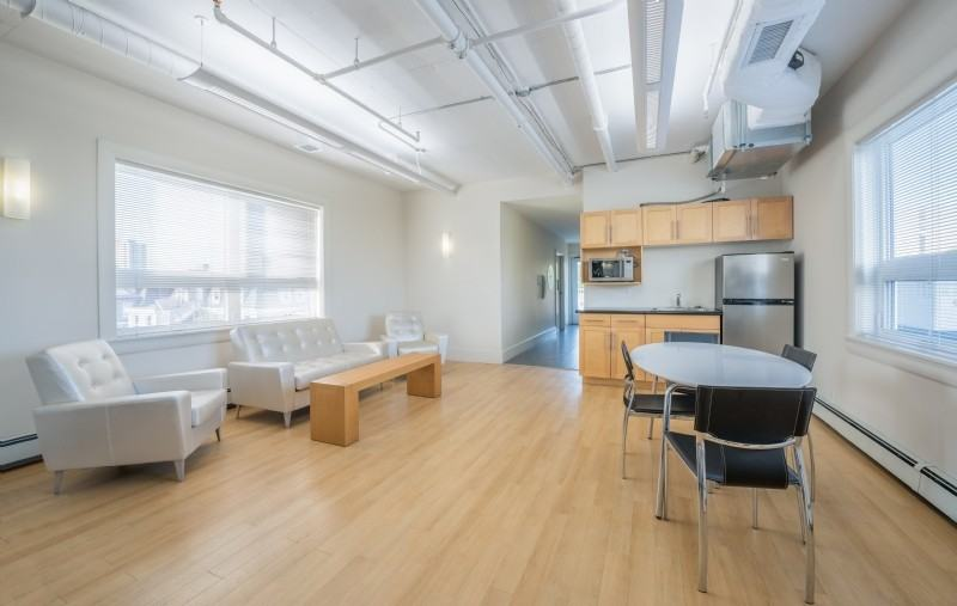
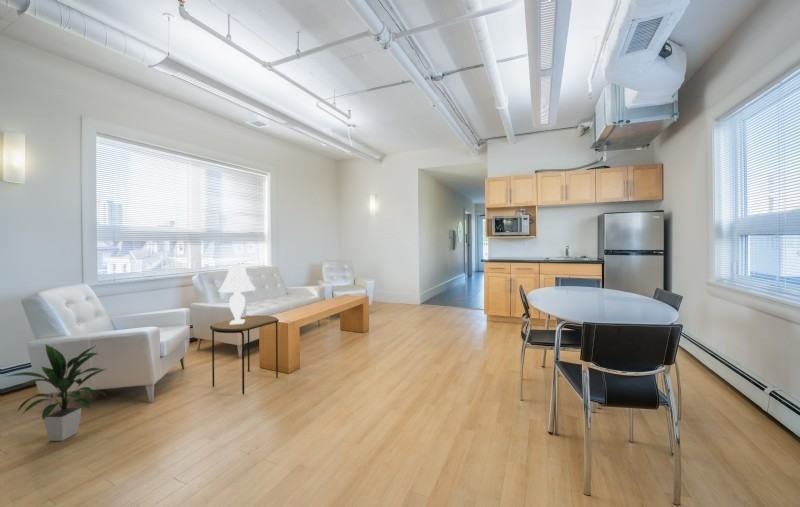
+ side table [209,314,280,395]
+ table lamp [218,265,256,324]
+ indoor plant [3,343,109,442]
